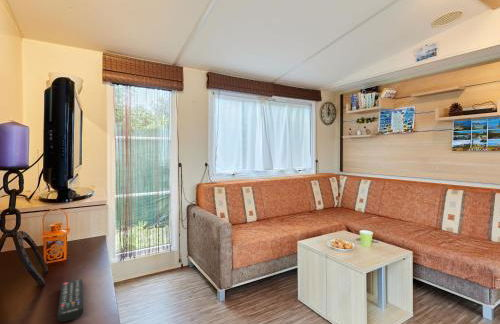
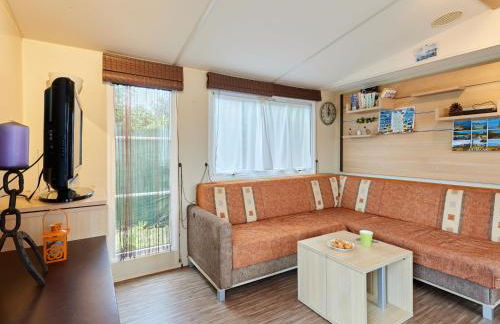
- remote control [56,278,84,323]
